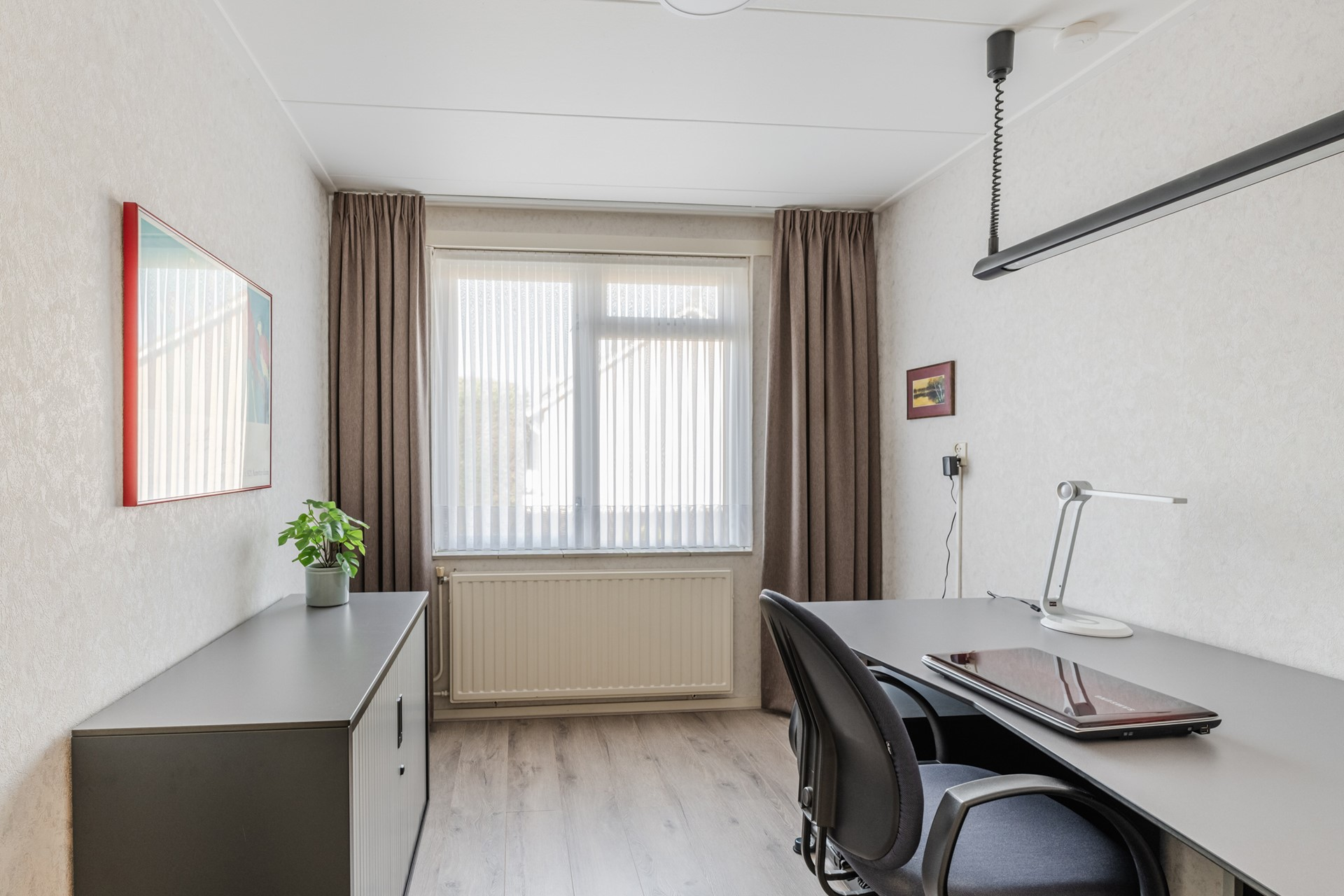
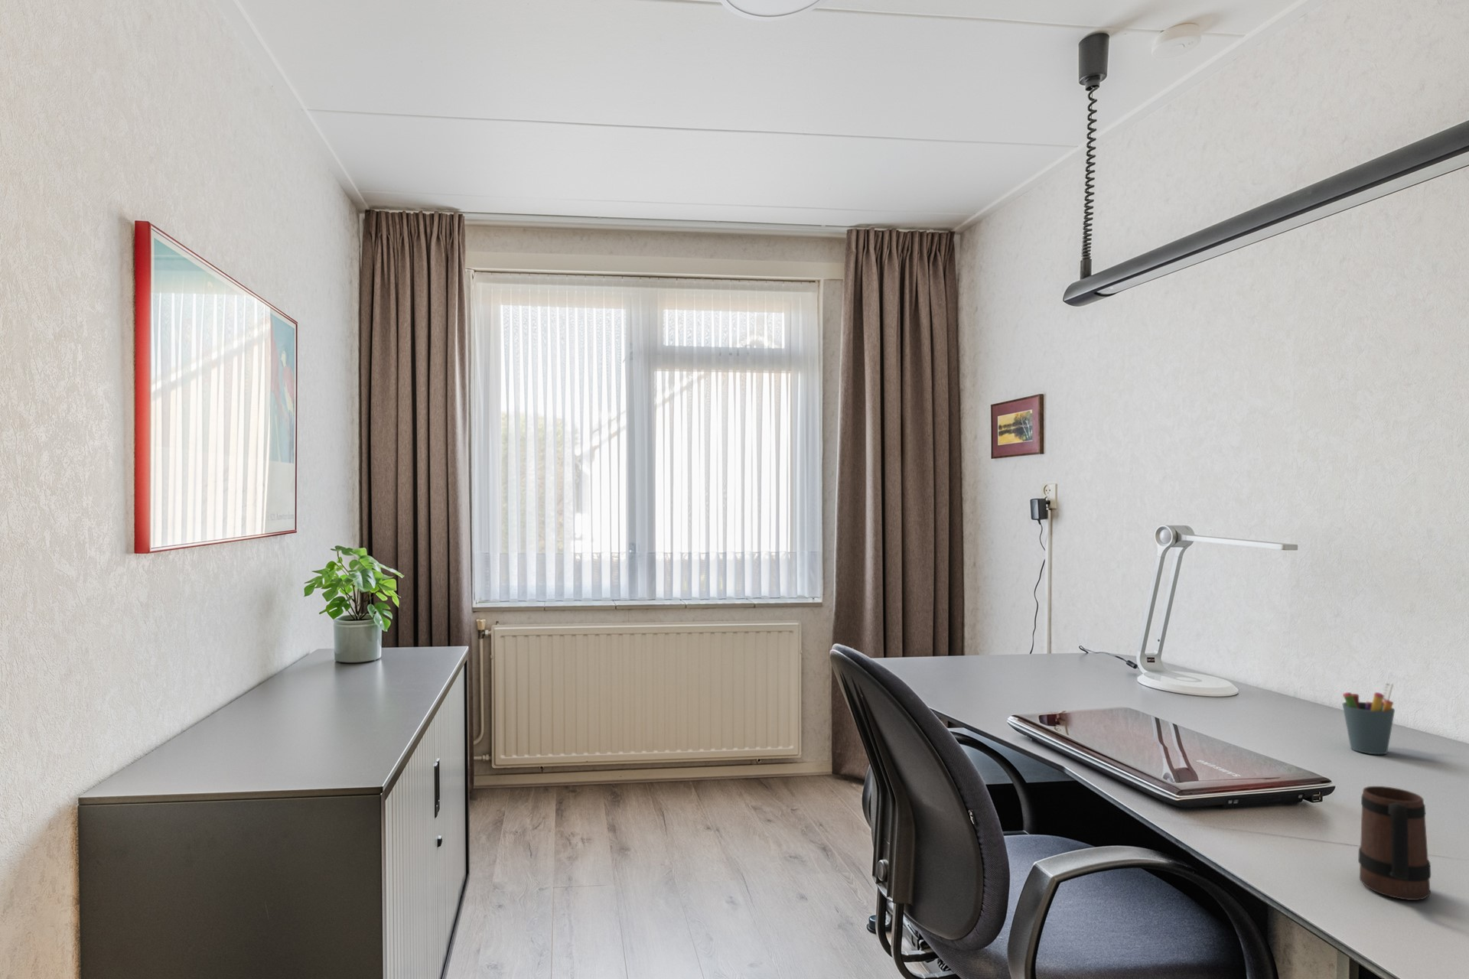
+ mug [1358,786,1432,901]
+ pen holder [1342,682,1396,755]
